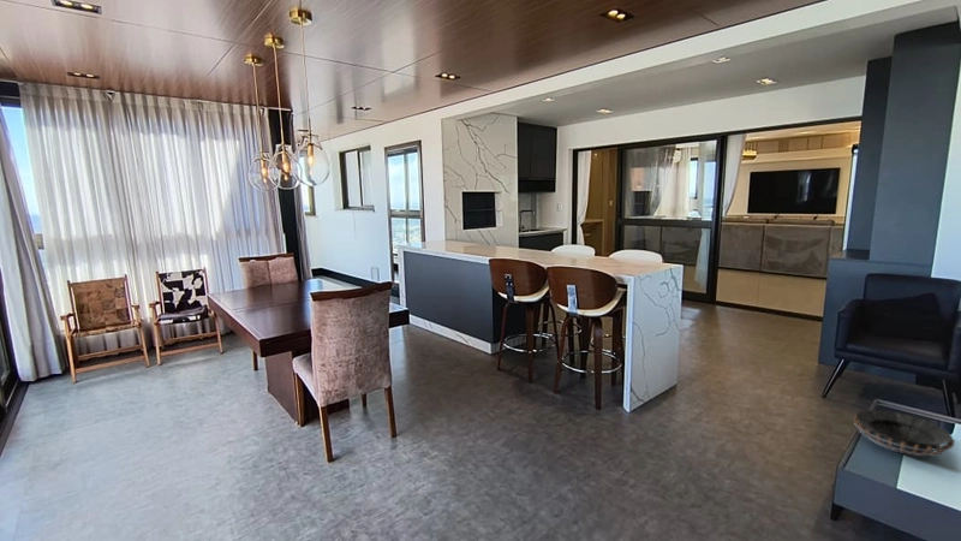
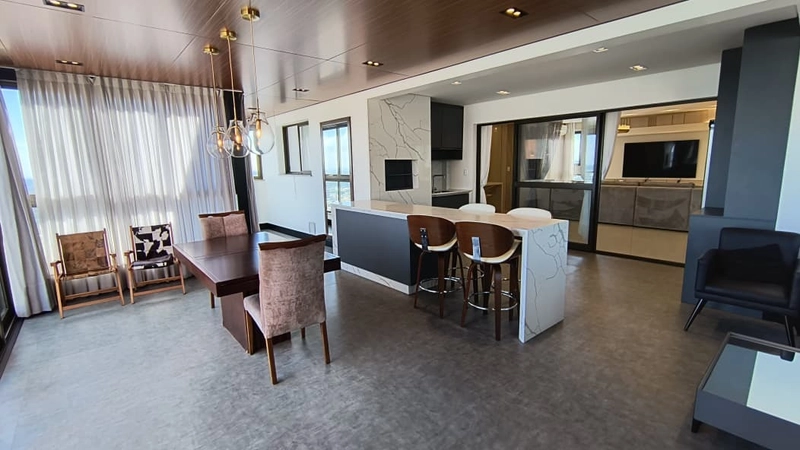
- decorative bowl [852,409,956,457]
